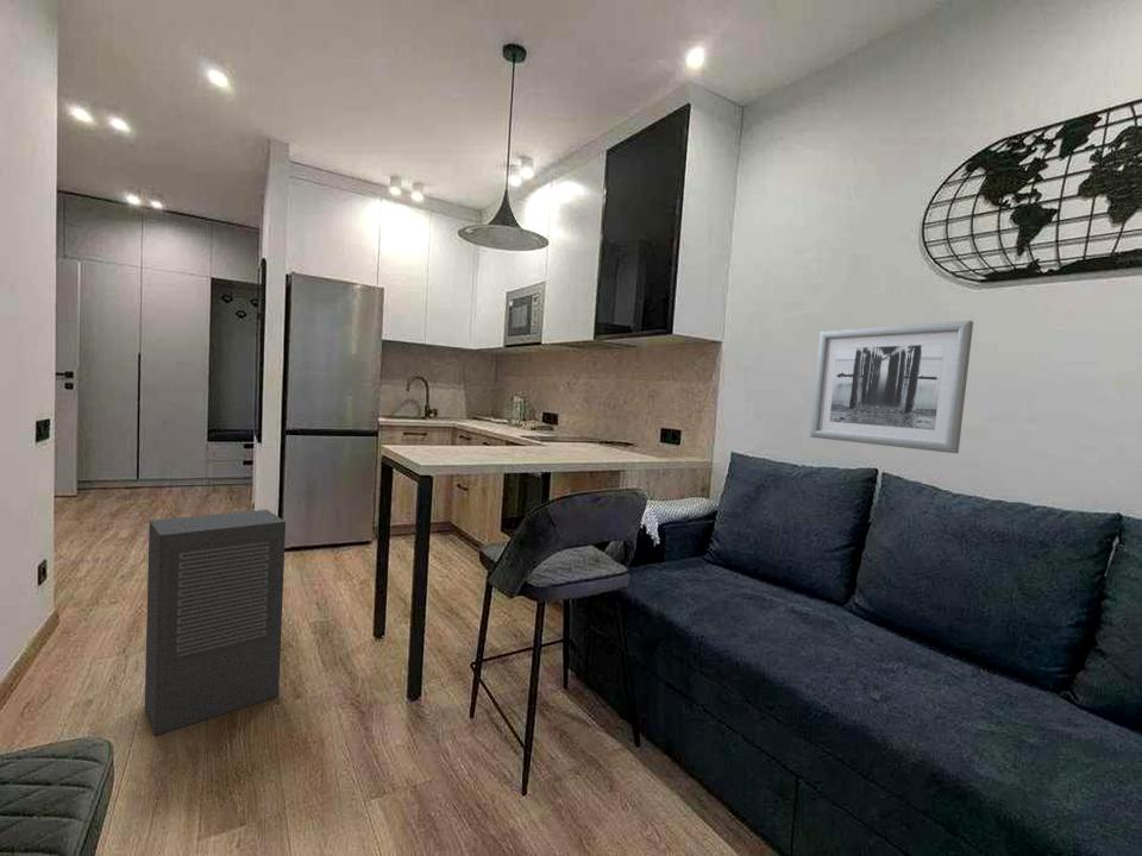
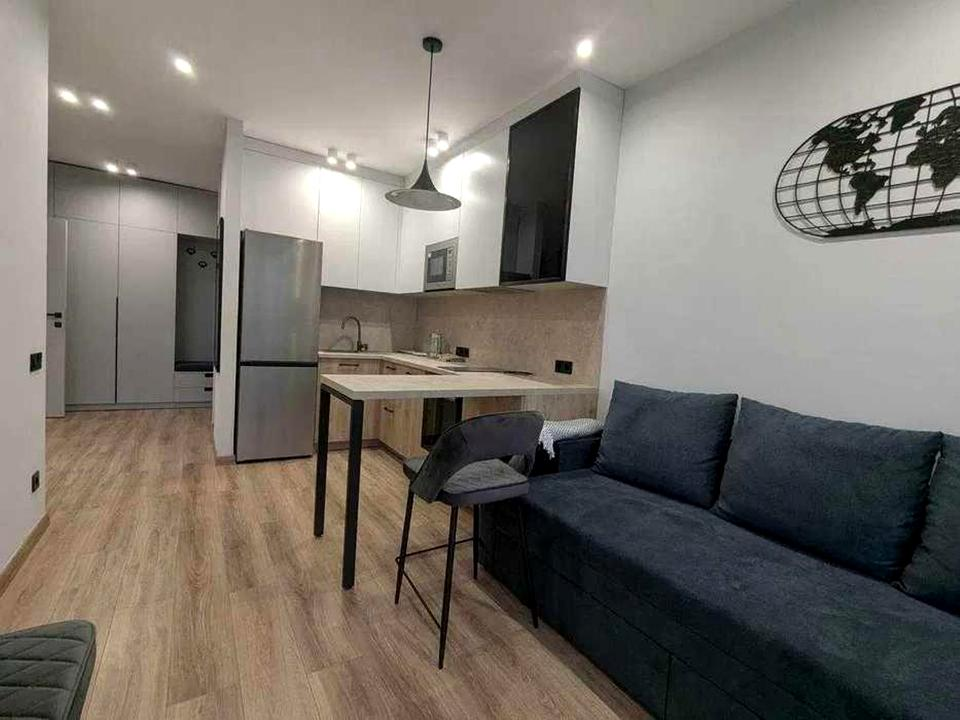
- wall art [809,320,974,454]
- air purifier [144,509,287,737]
